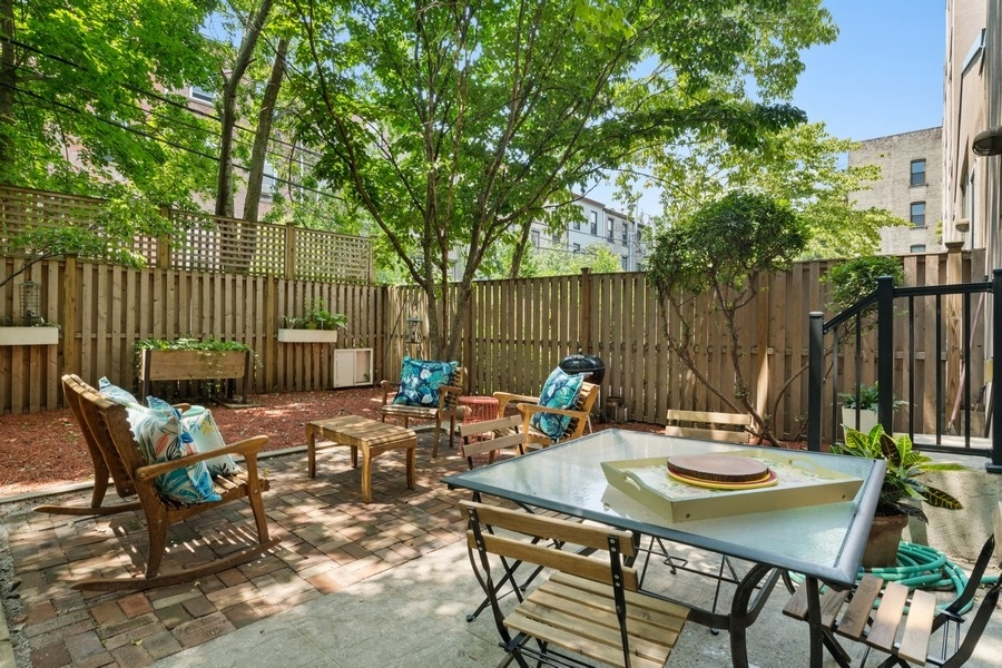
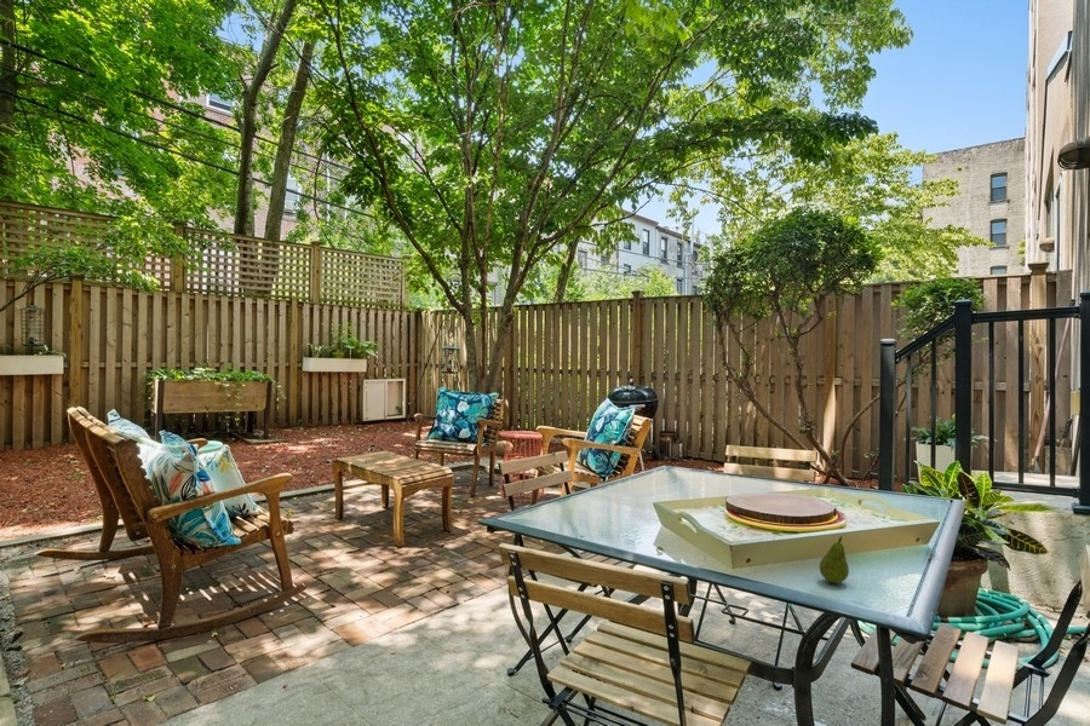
+ fruit [819,536,850,584]
